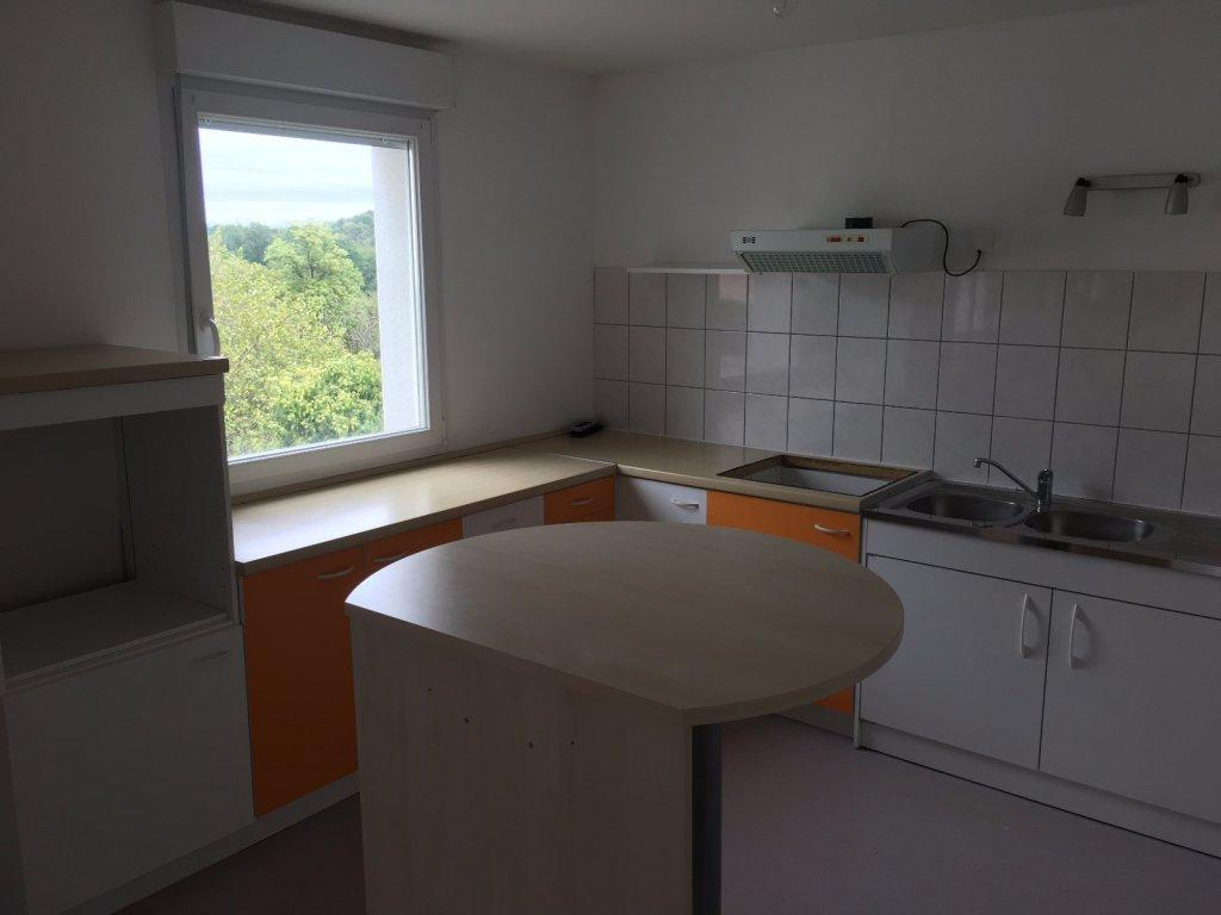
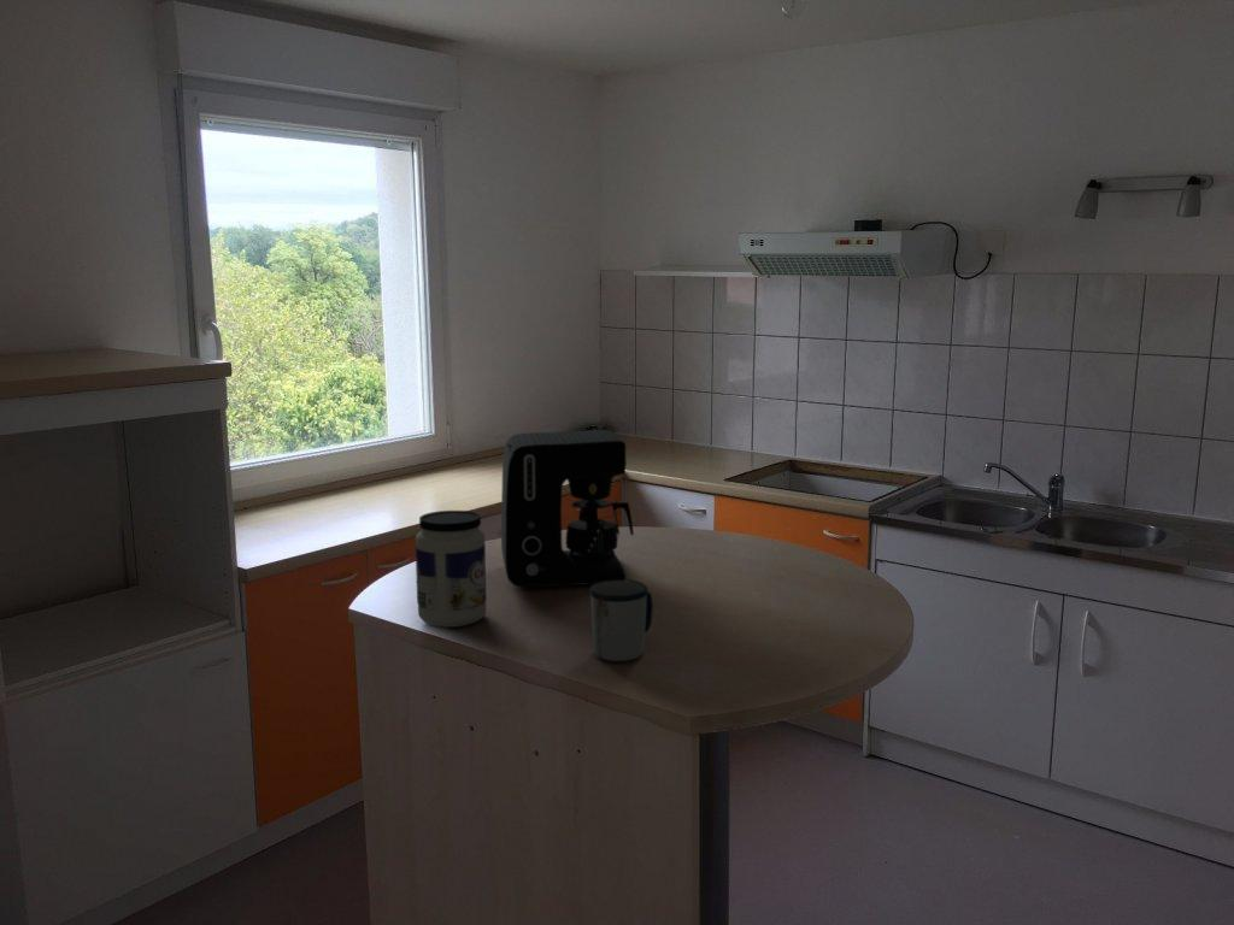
+ jar [415,509,488,629]
+ coffee maker [500,429,635,588]
+ mug [588,578,654,662]
